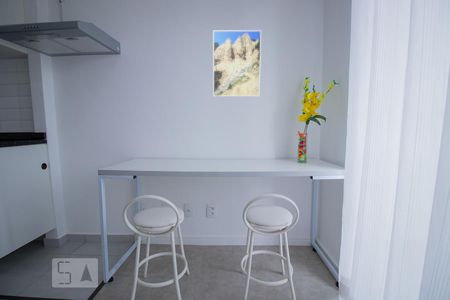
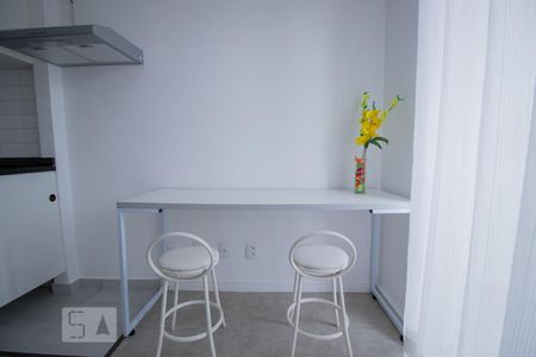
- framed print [212,29,262,98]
